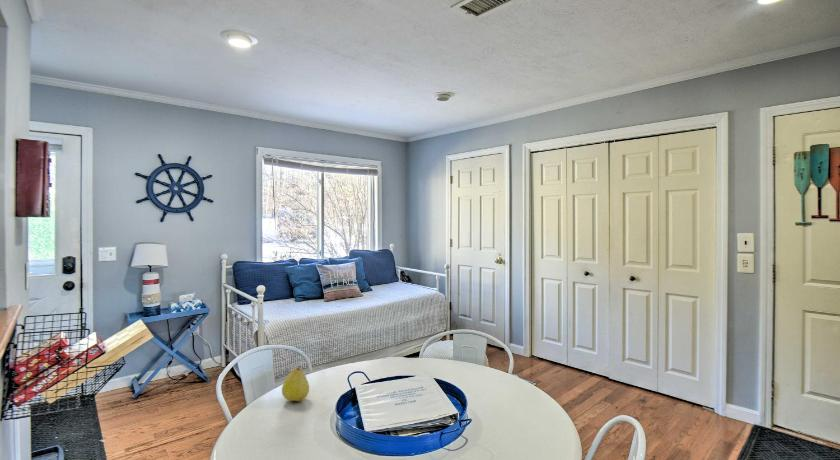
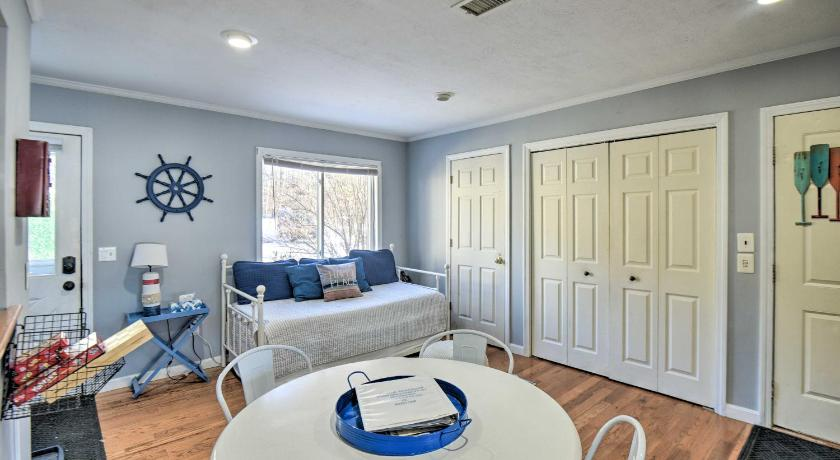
- fruit [281,365,310,402]
